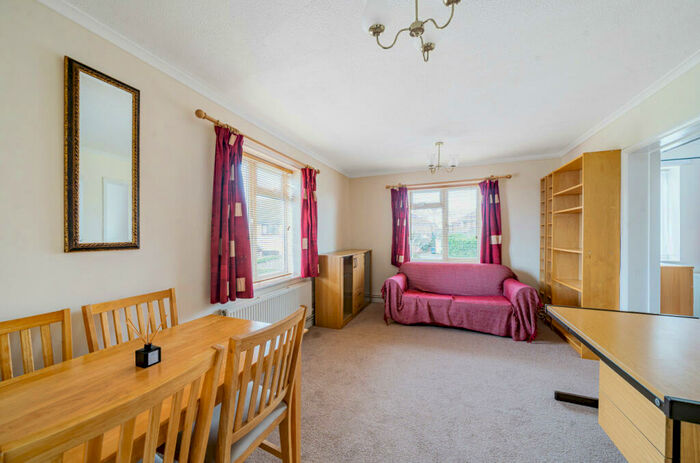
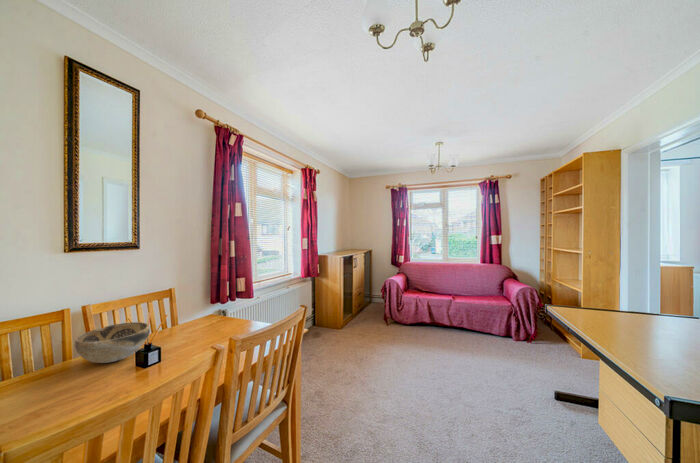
+ decorative bowl [74,321,151,364]
